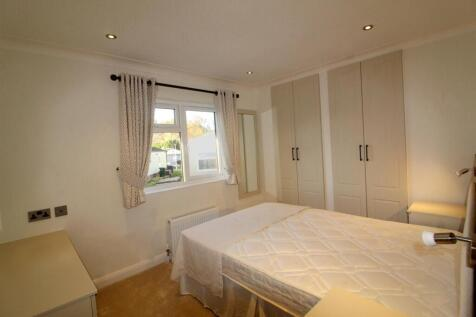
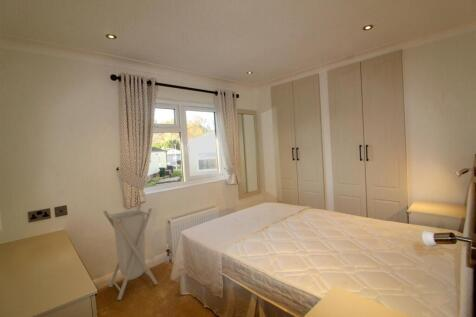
+ laundry hamper [103,204,159,301]
